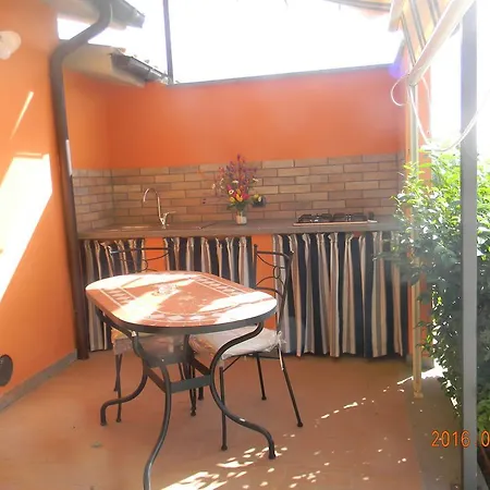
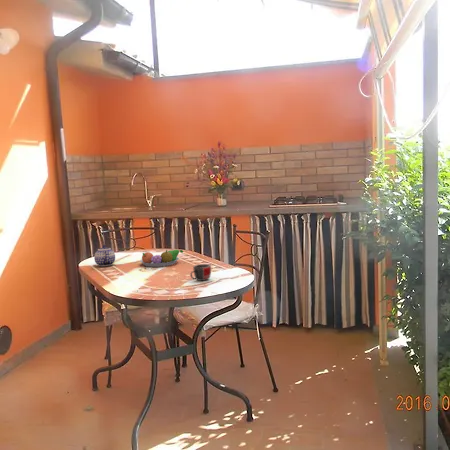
+ fruit bowl [139,249,184,268]
+ teapot [93,244,116,267]
+ mug [189,263,212,282]
